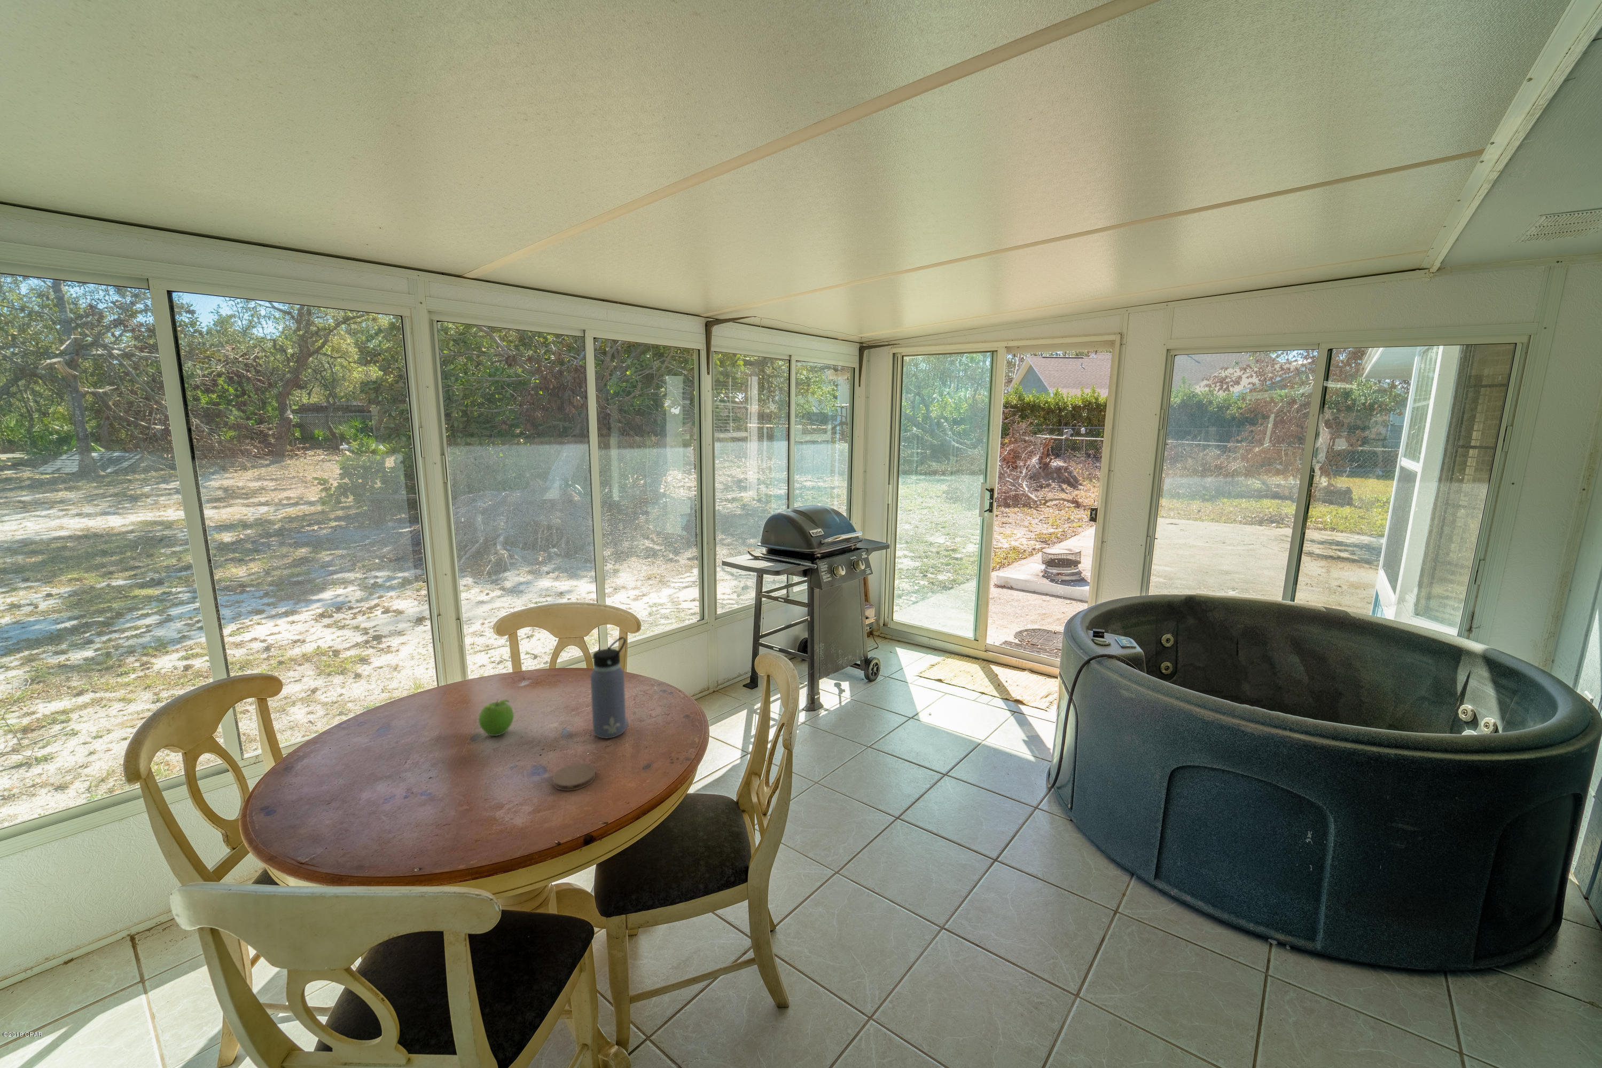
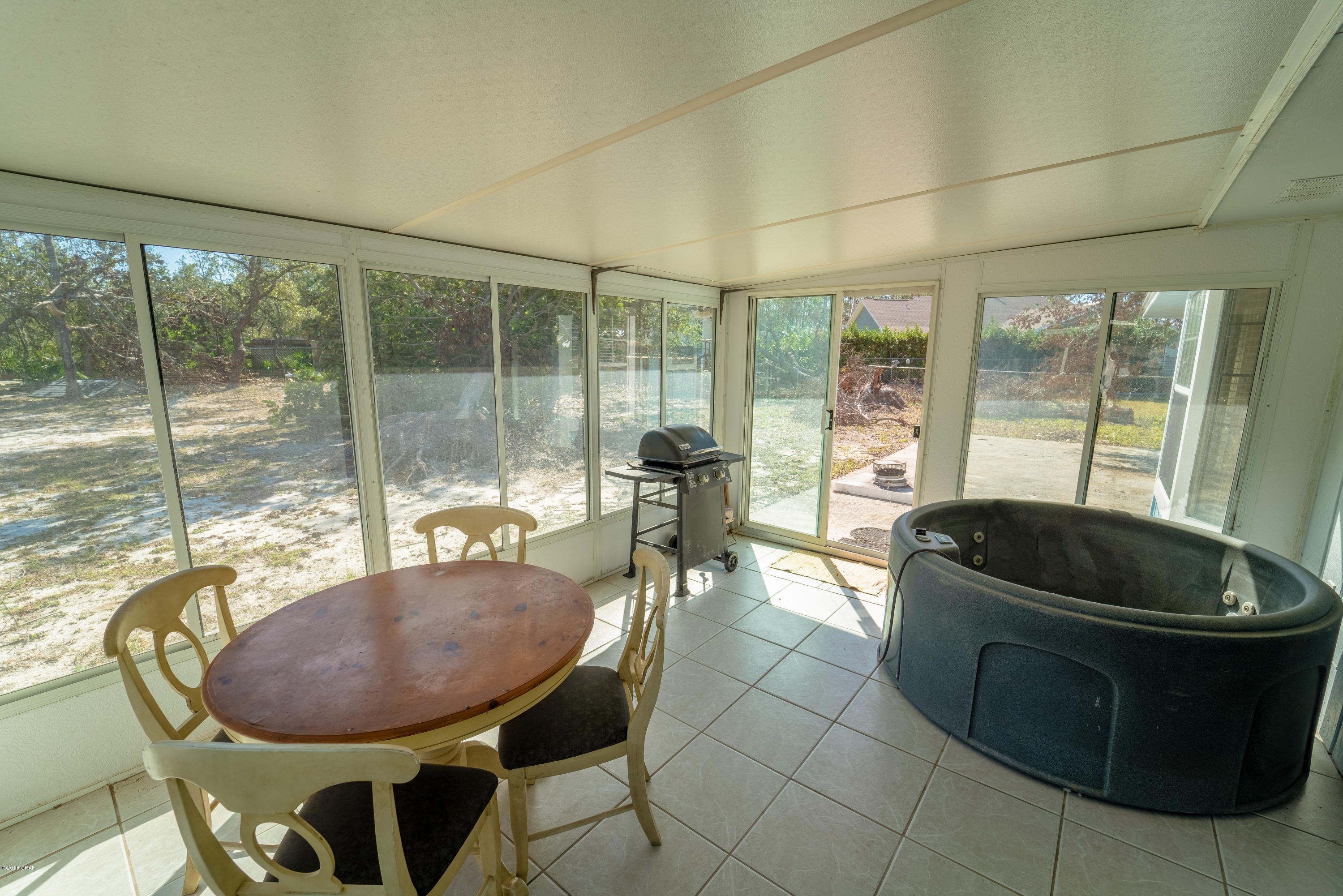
- water bottle [590,637,626,739]
- fruit [478,698,514,737]
- coaster [552,763,596,791]
